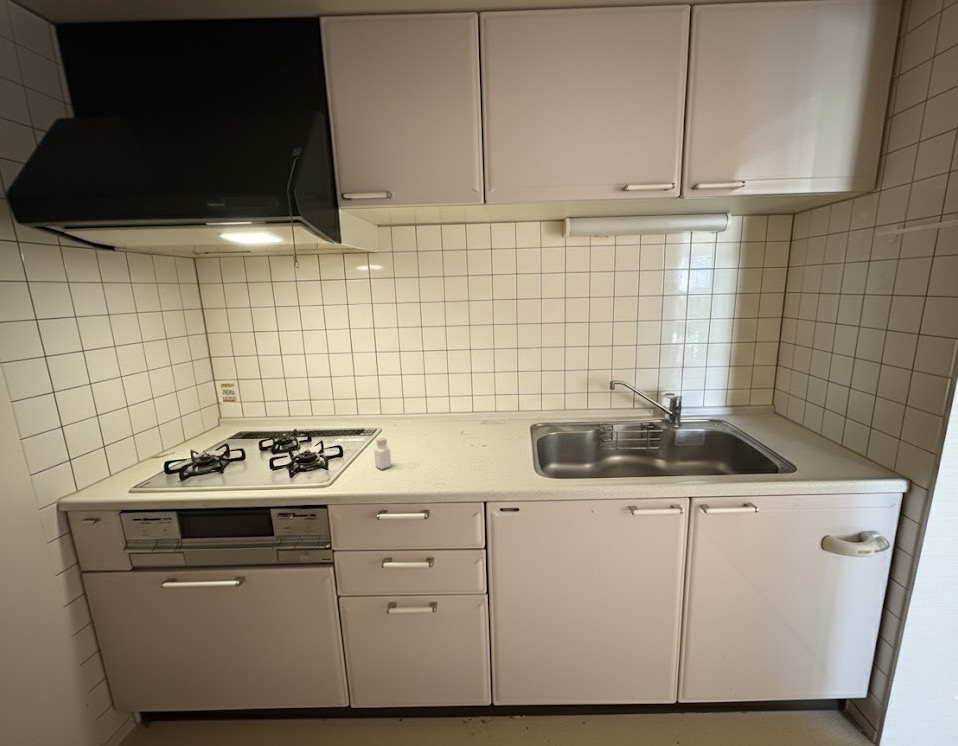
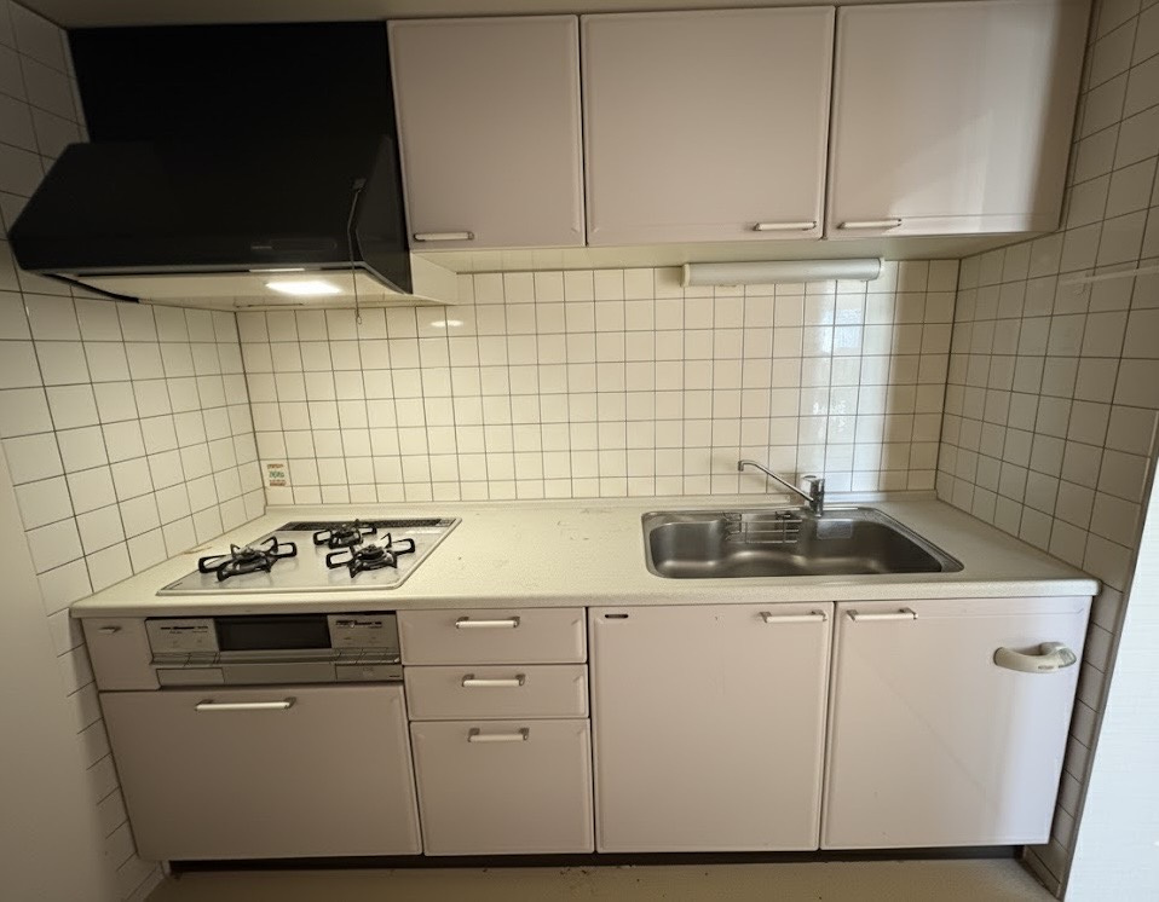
- pepper shaker [373,436,392,470]
